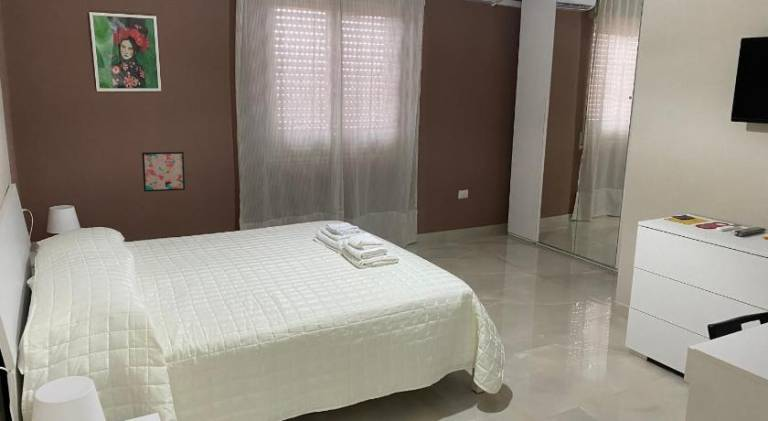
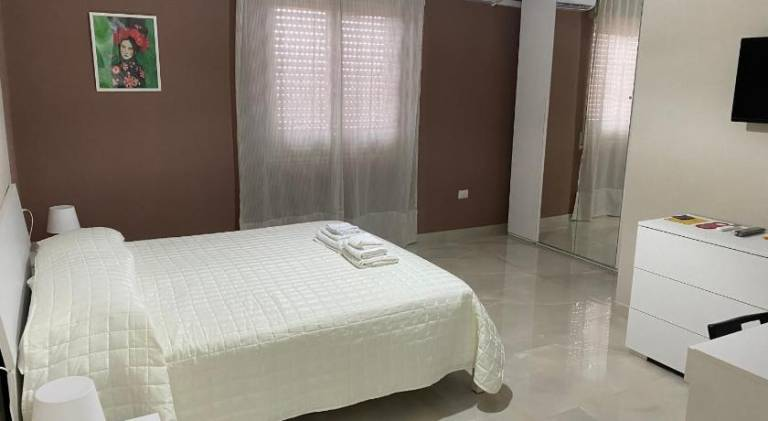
- wall art [141,151,186,193]
